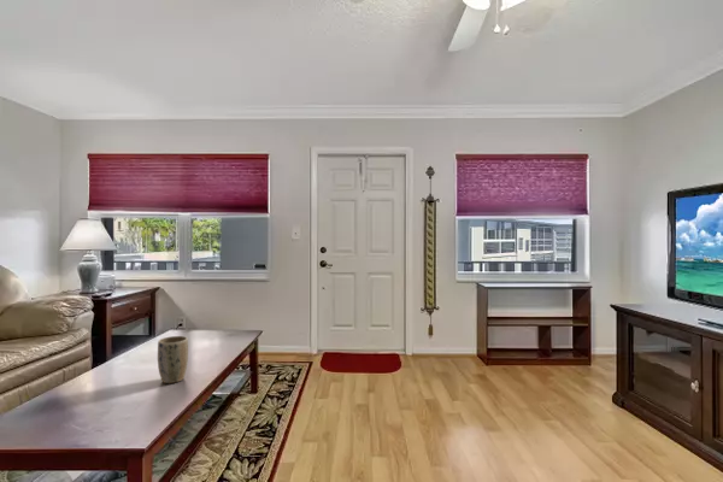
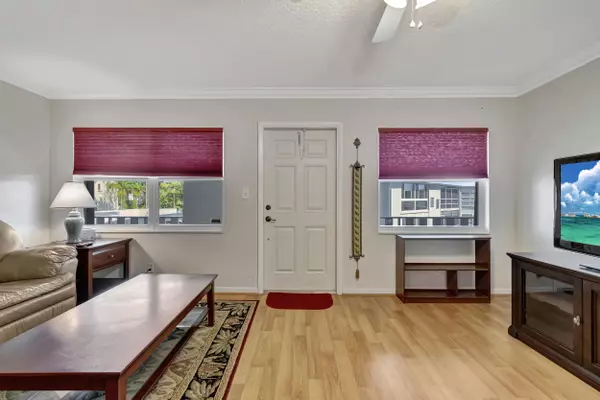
- plant pot [157,335,189,384]
